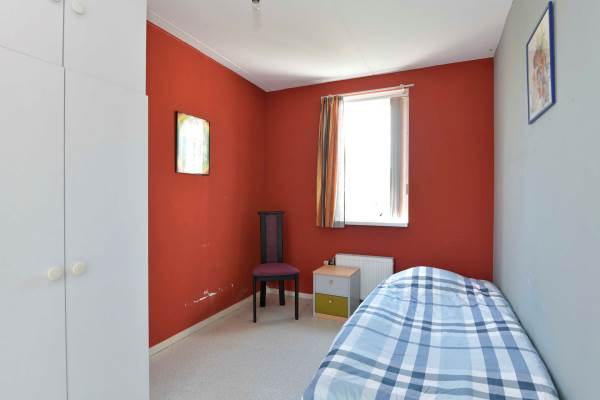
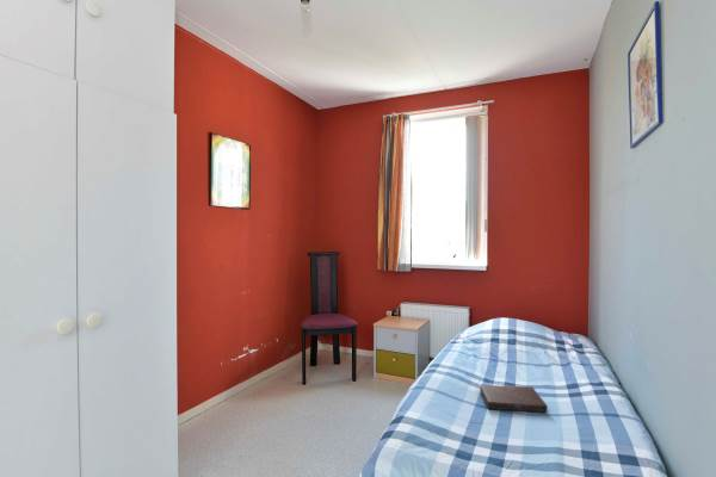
+ book [479,384,549,414]
